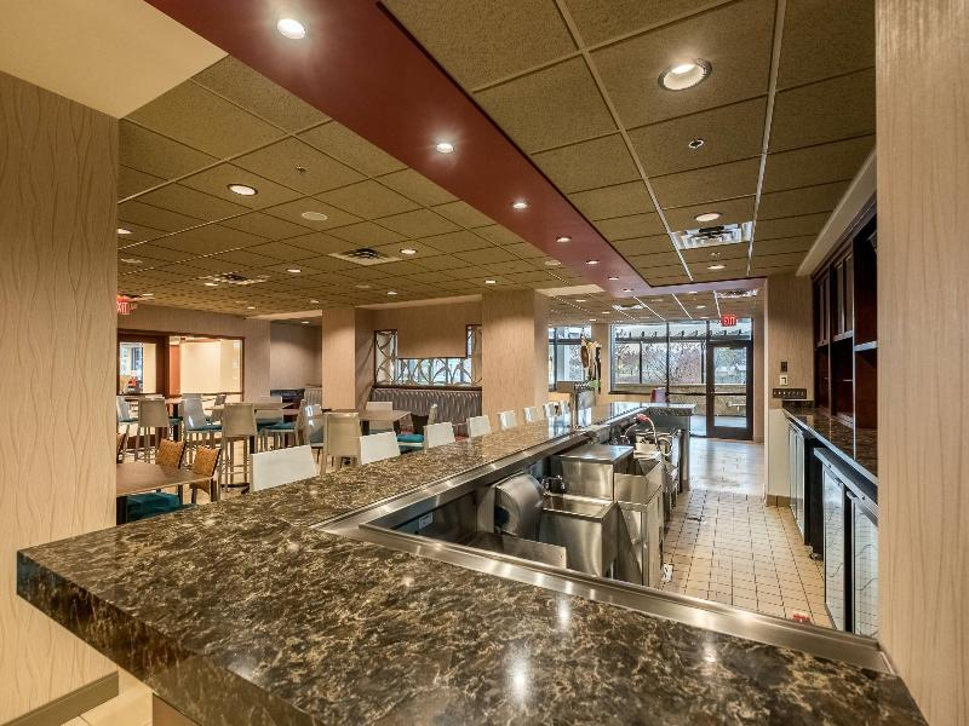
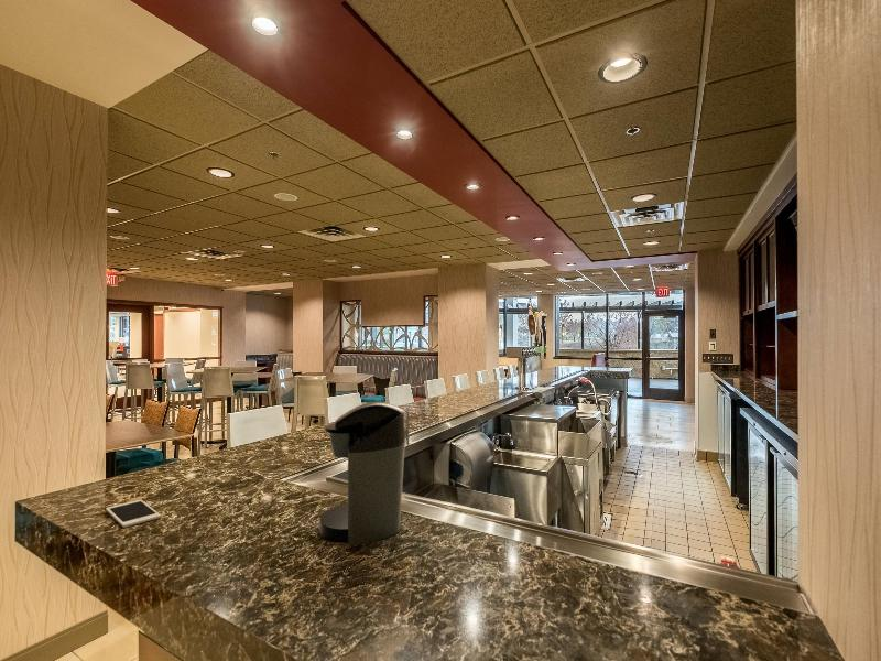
+ cell phone [105,499,162,529]
+ coffee maker [318,401,410,546]
